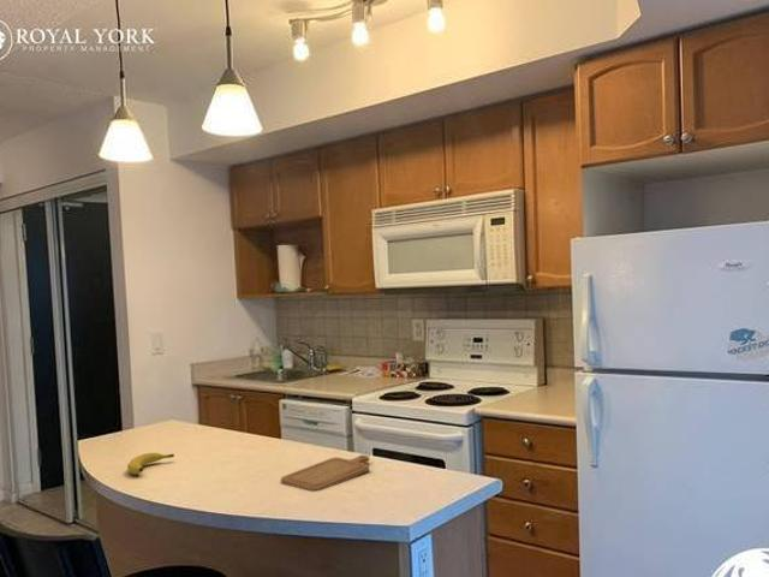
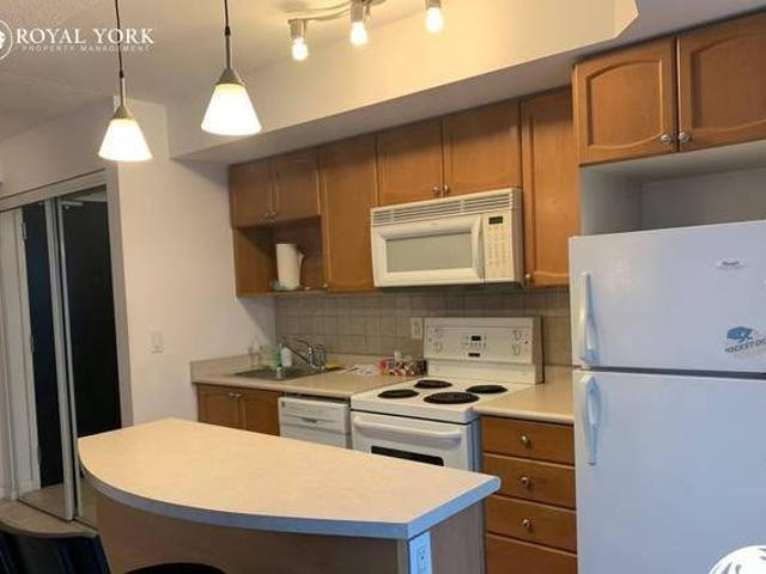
- chopping board [280,454,370,492]
- fruit [126,452,175,476]
